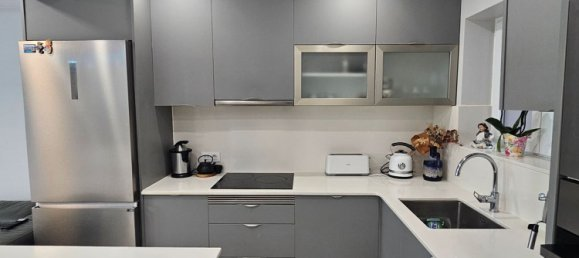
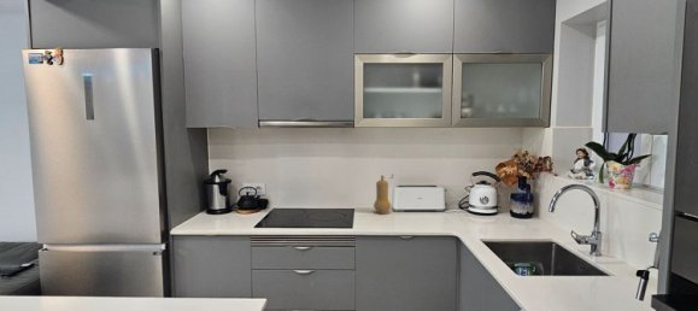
+ pepper mill [373,174,395,215]
